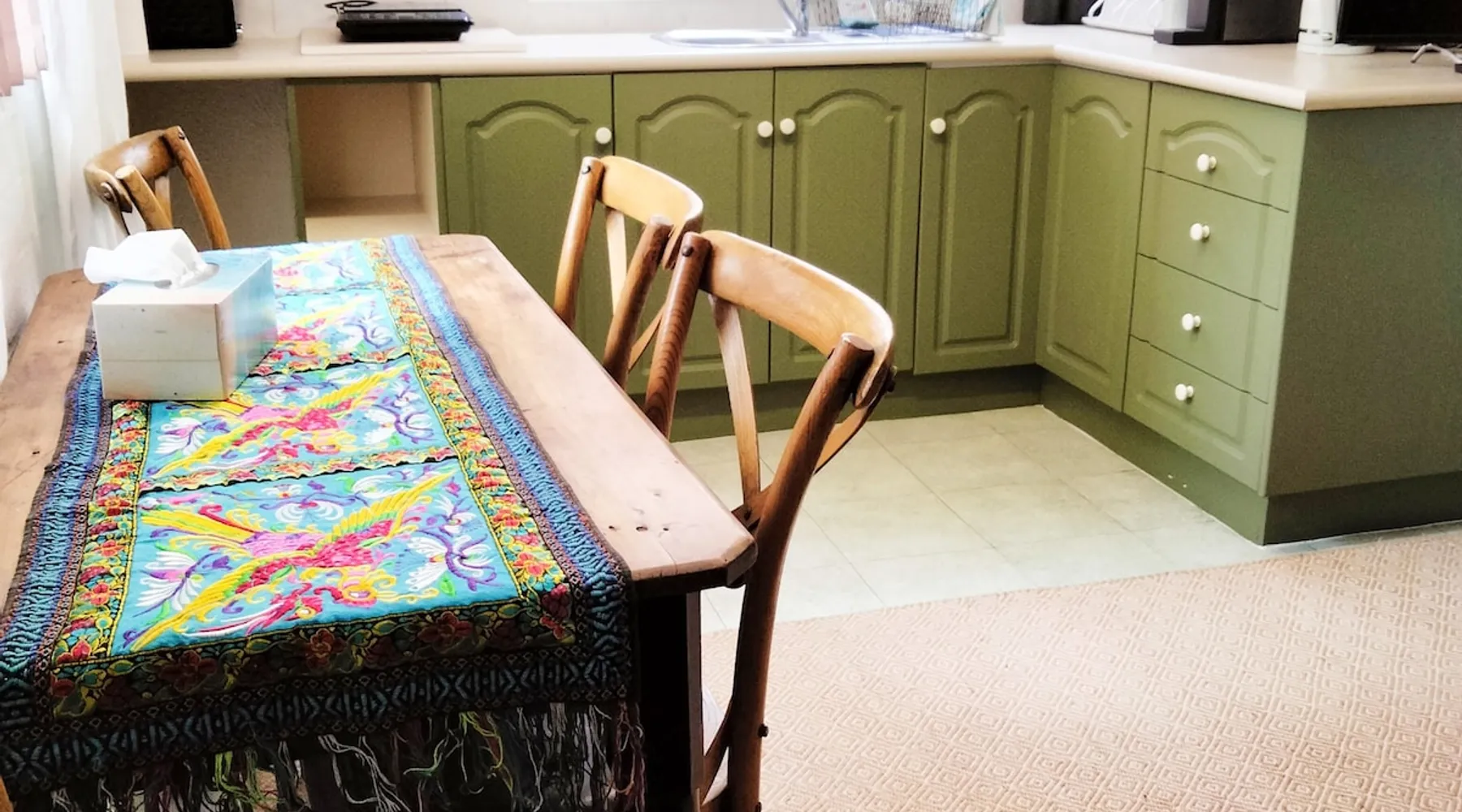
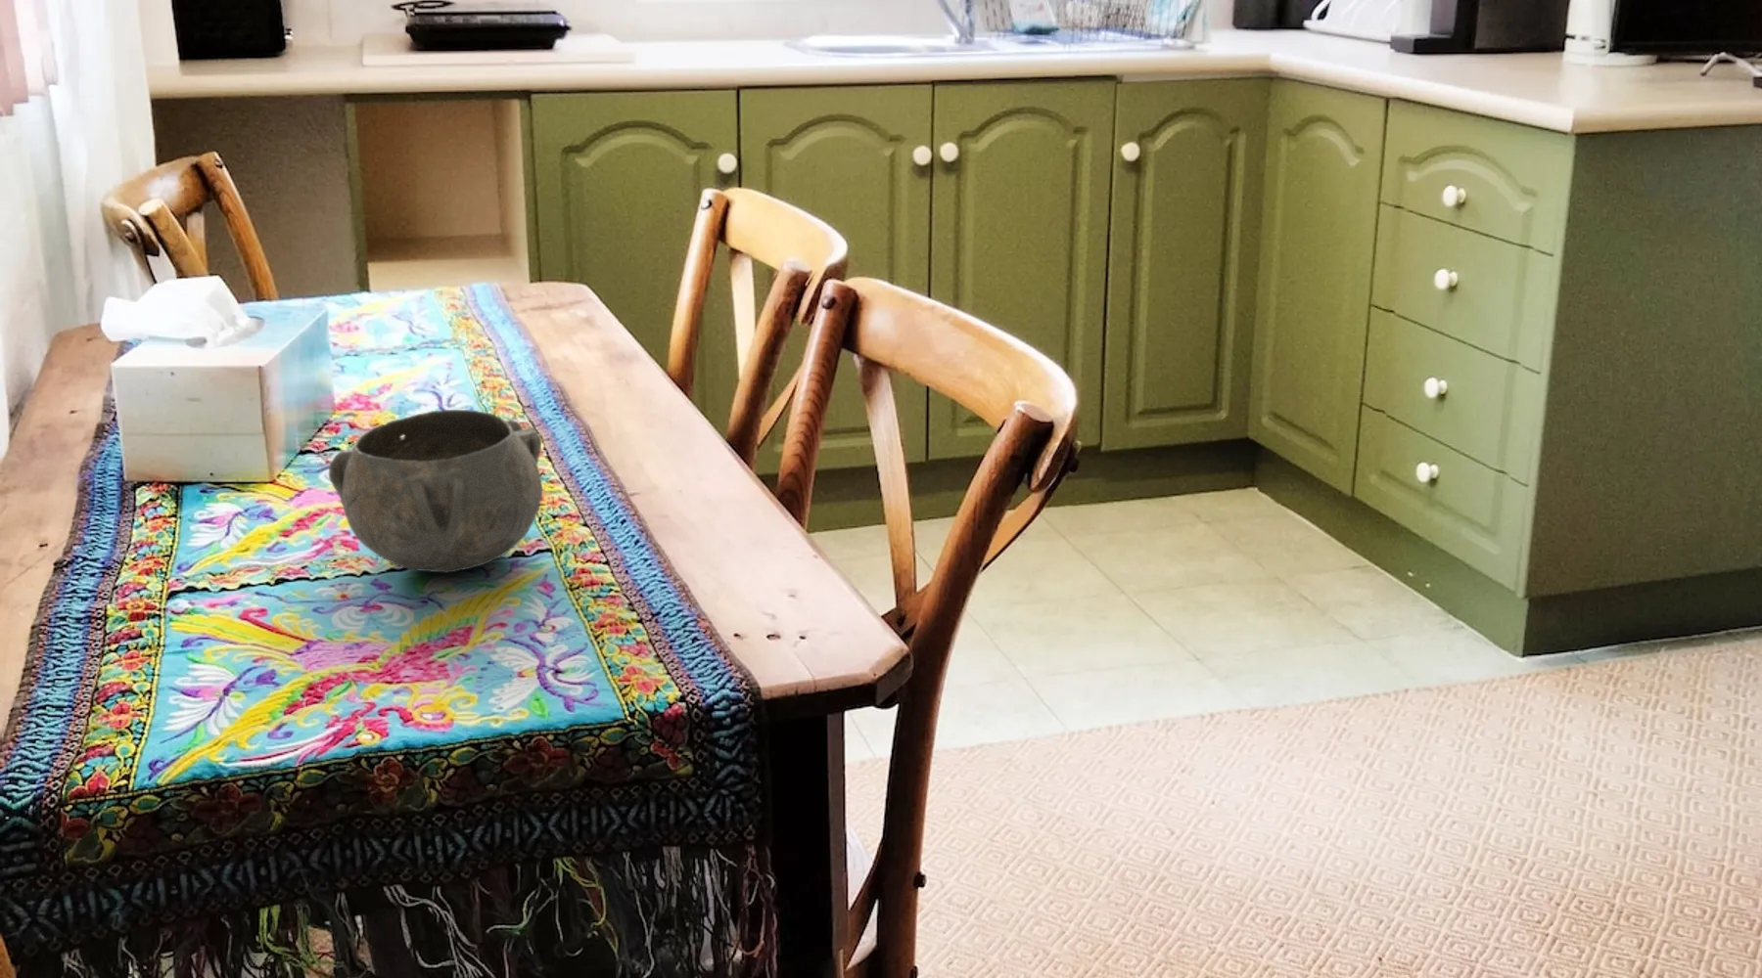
+ decorative bowl [328,408,544,575]
